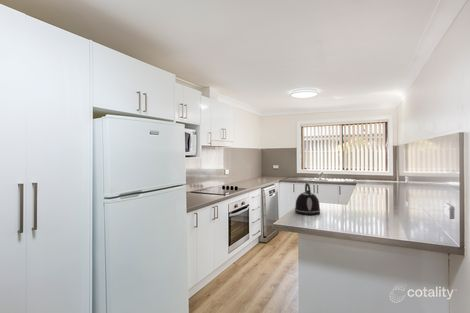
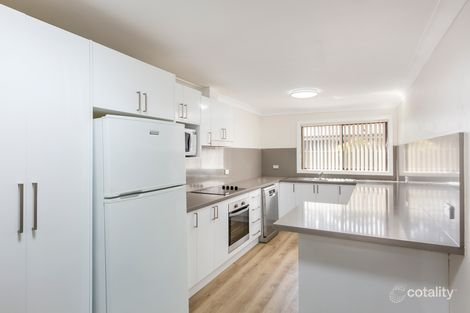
- kettle [294,182,321,216]
